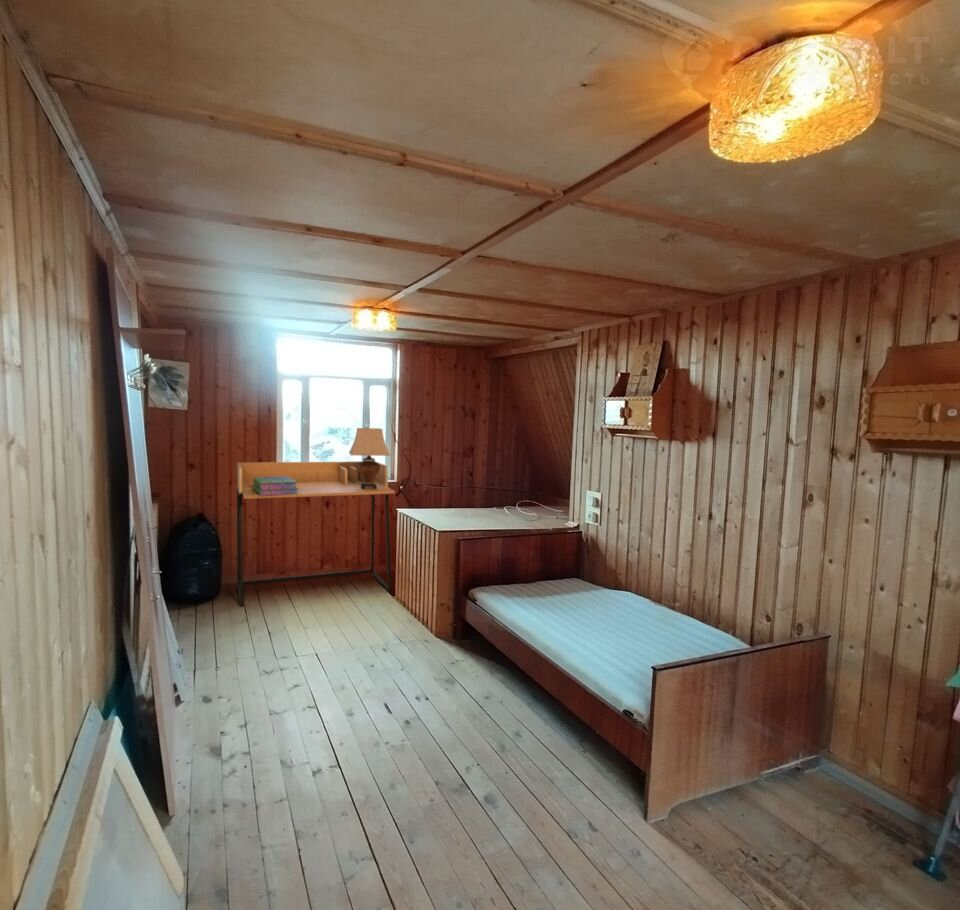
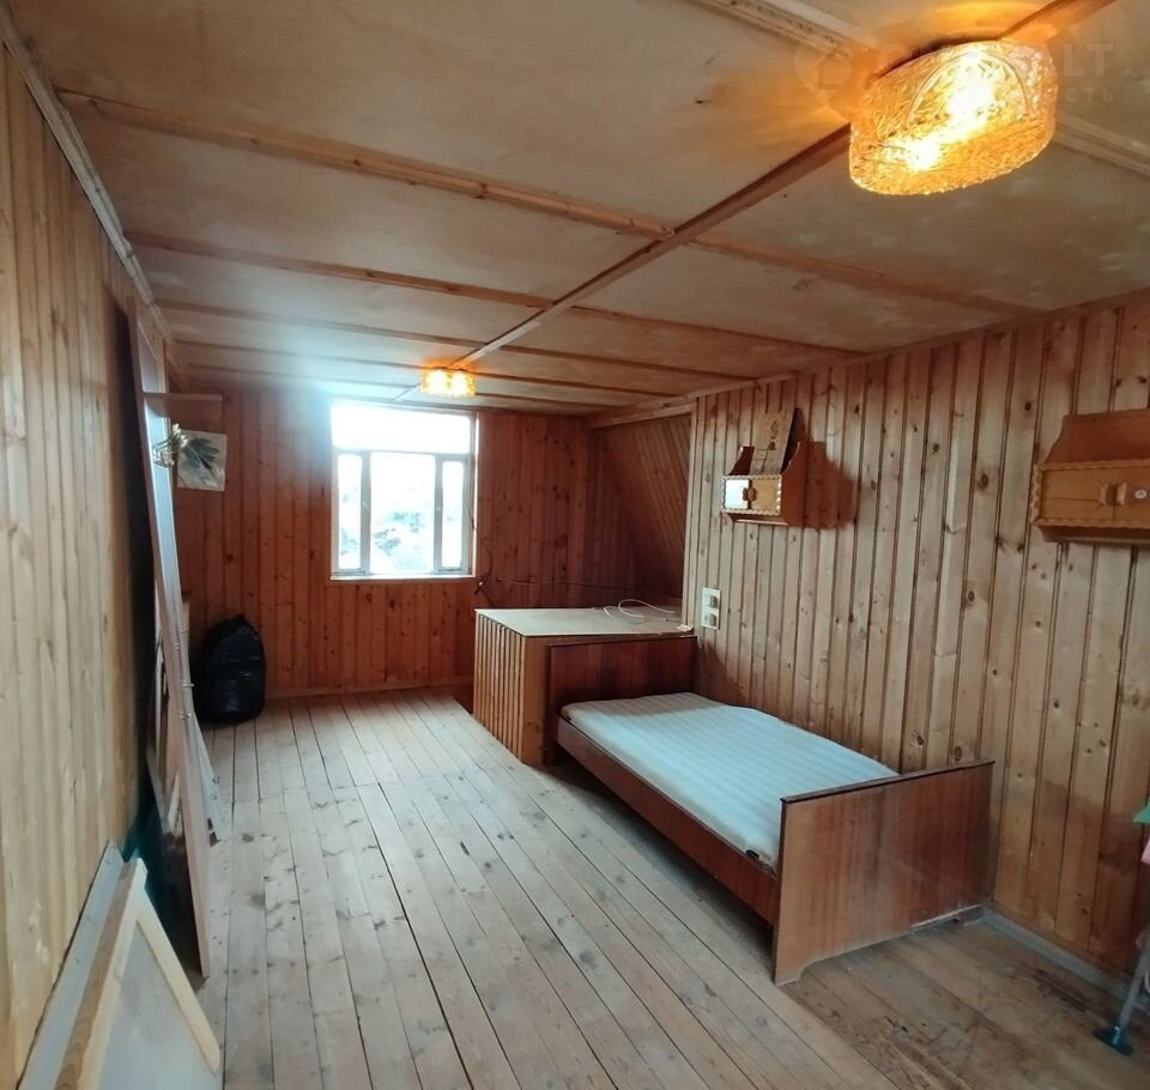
- desk [236,460,396,608]
- stack of books [252,477,299,496]
- table lamp [348,427,391,489]
